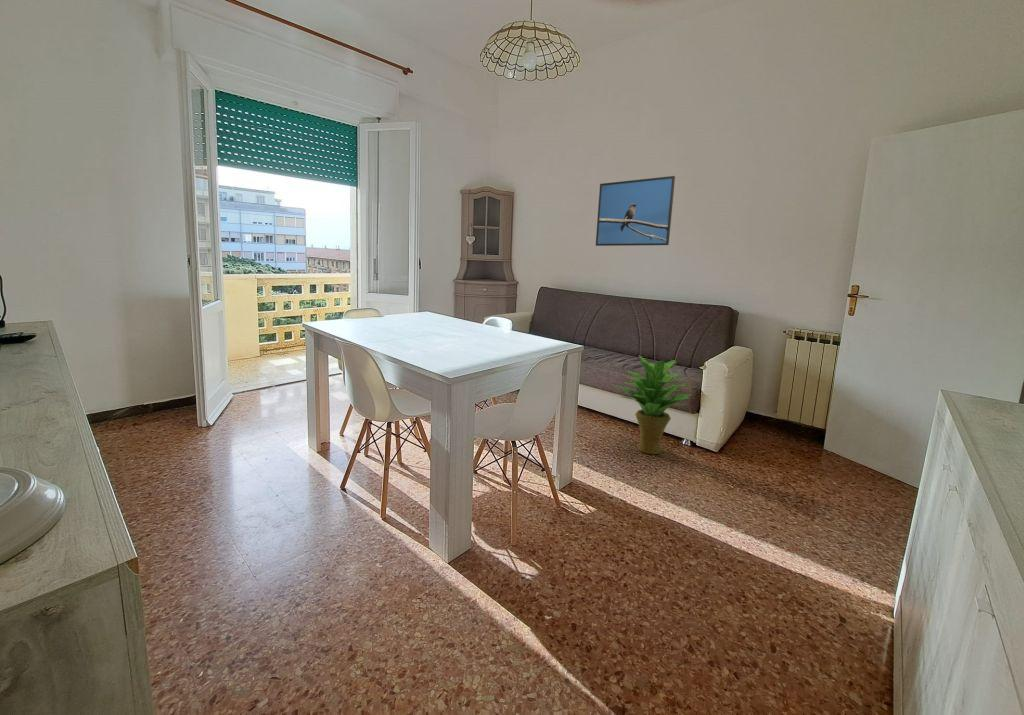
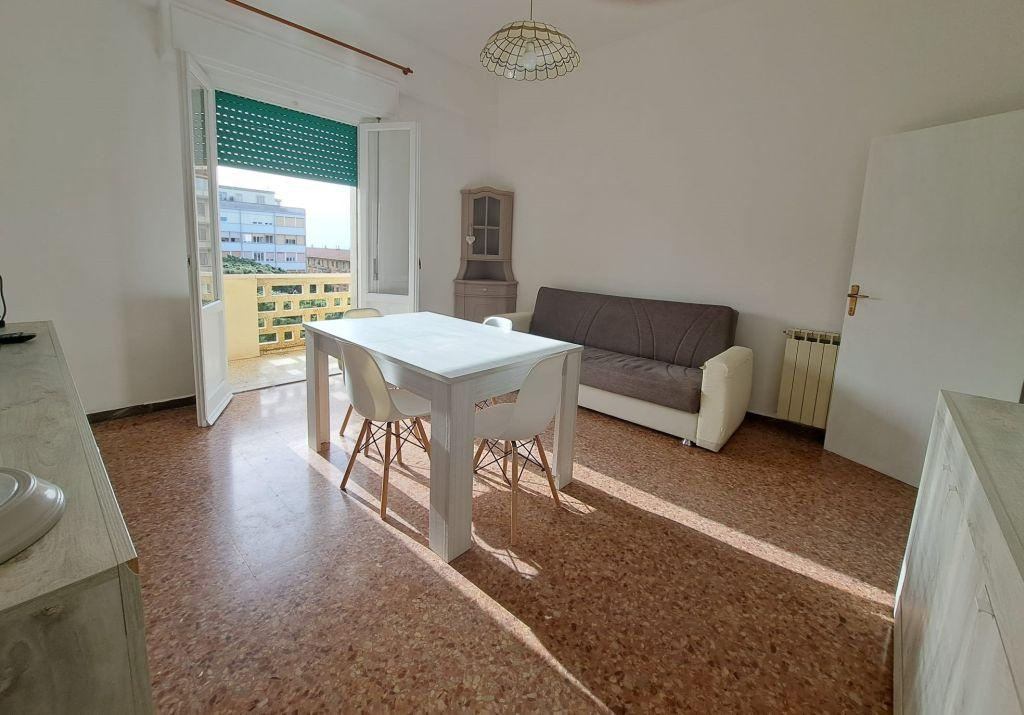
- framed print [595,175,676,247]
- potted plant [616,354,693,455]
